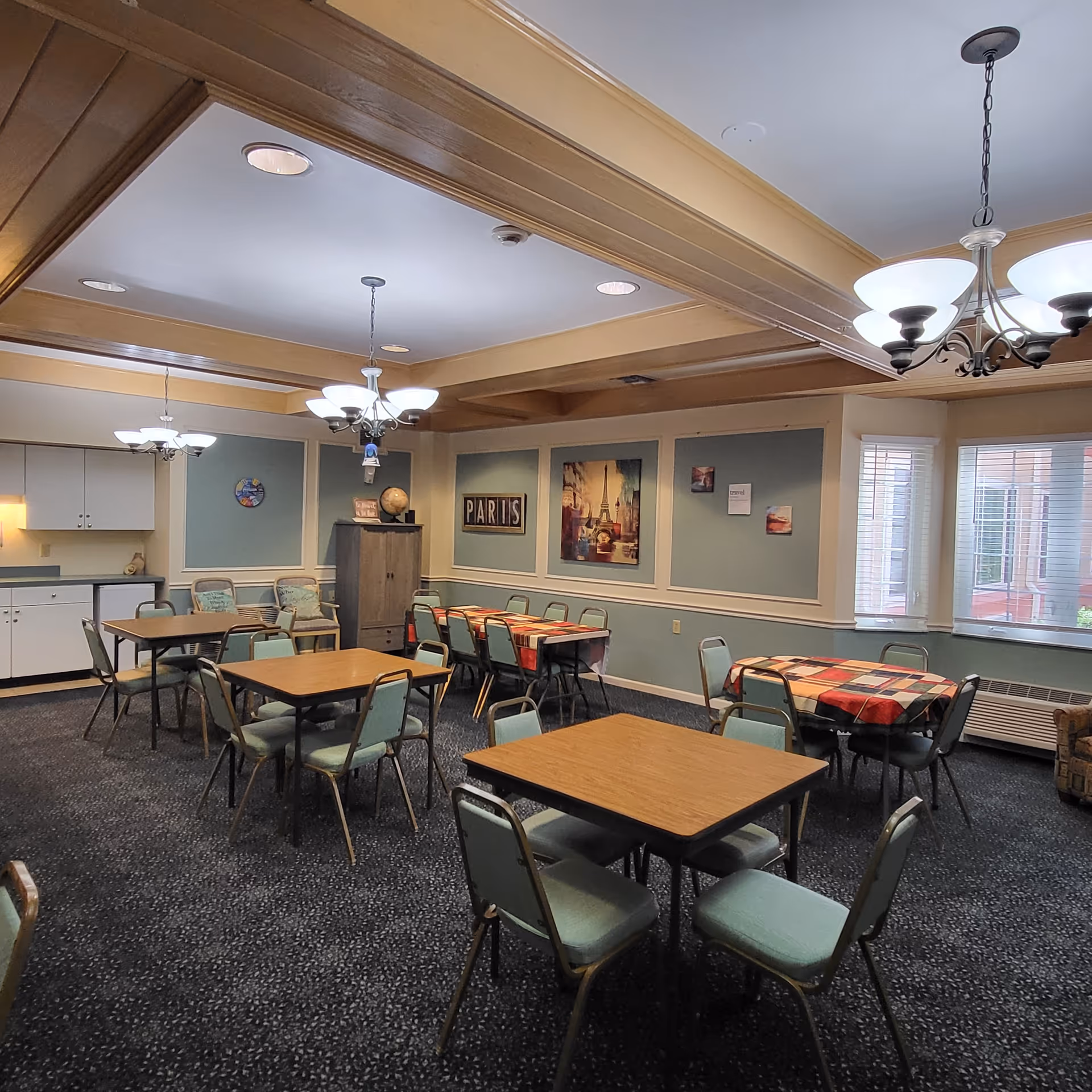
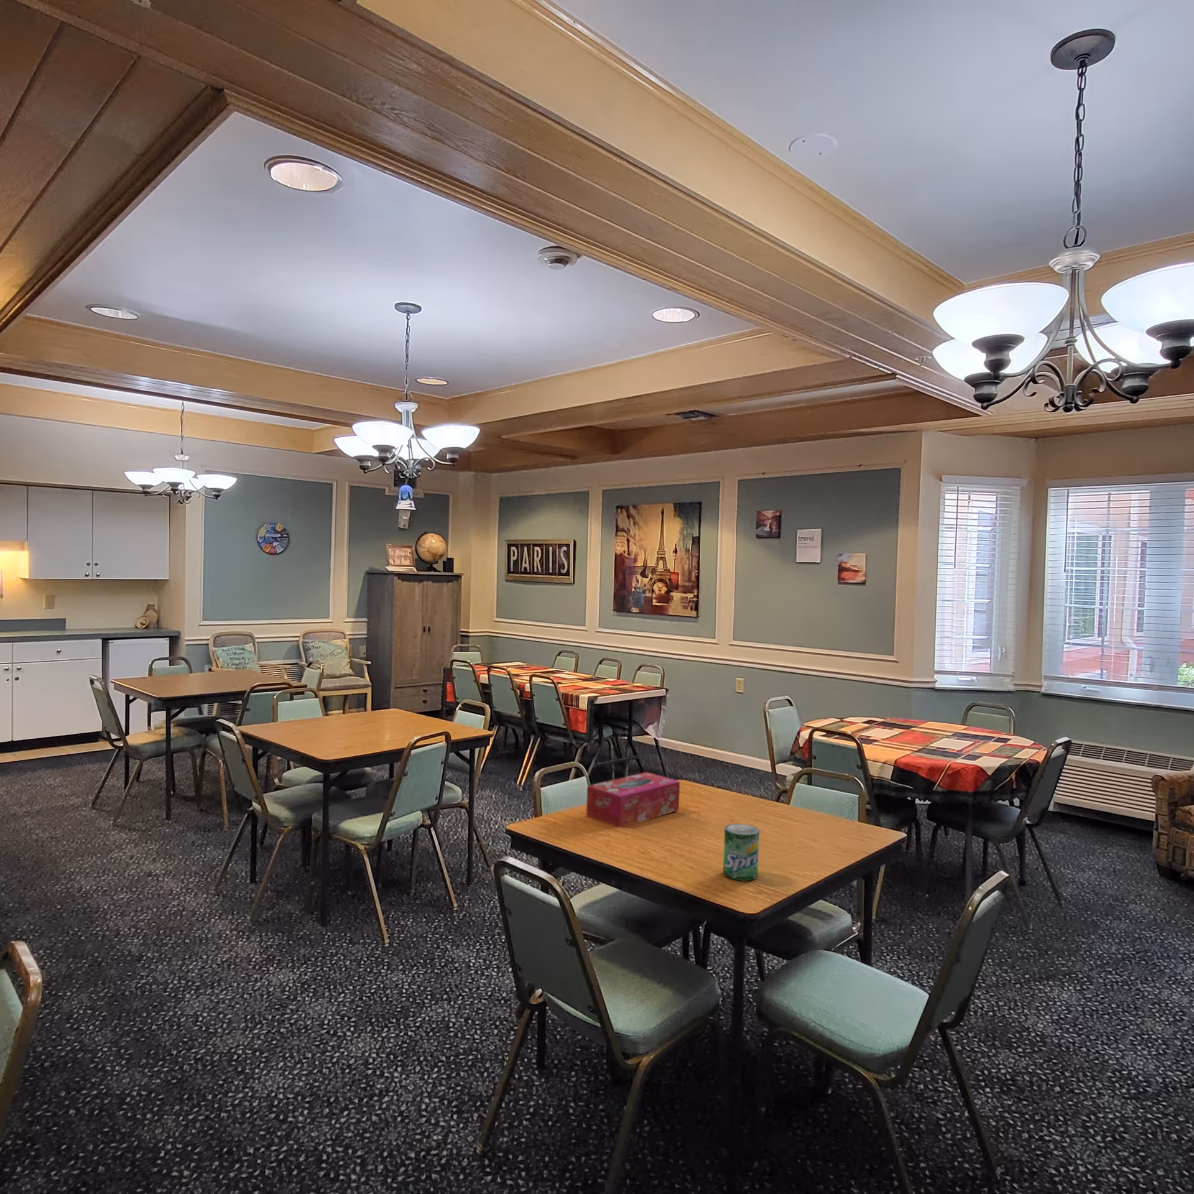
+ beverage can [723,822,760,881]
+ tissue box [586,772,680,828]
